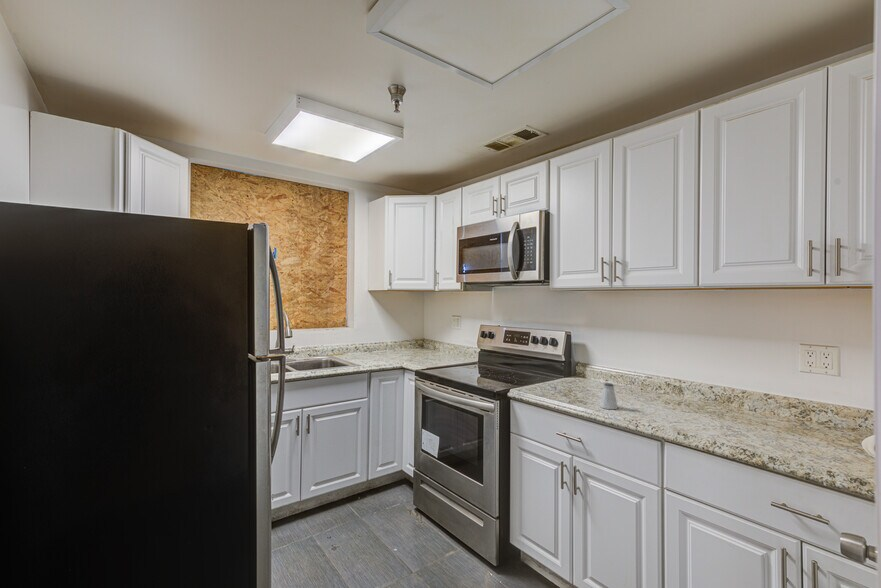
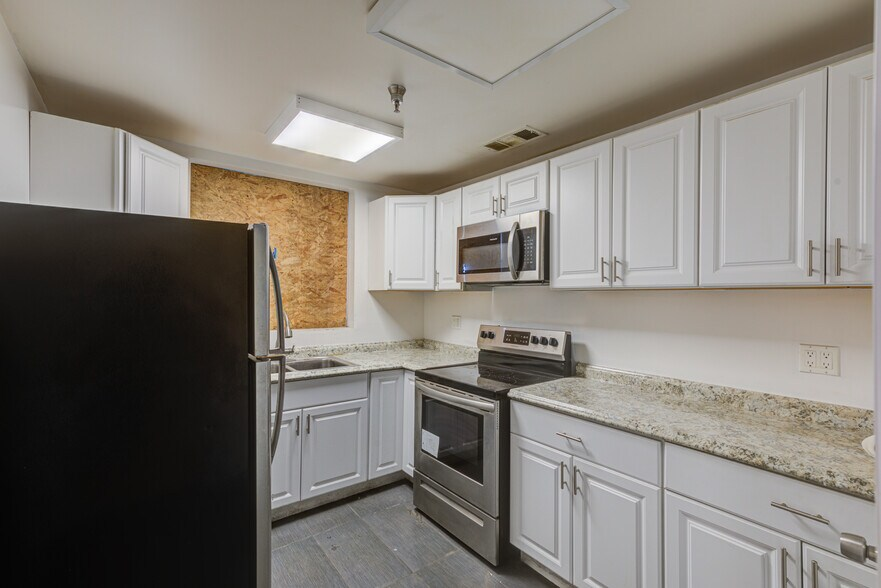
- saltshaker [599,382,619,410]
